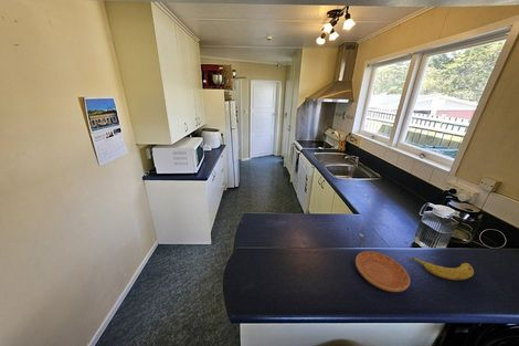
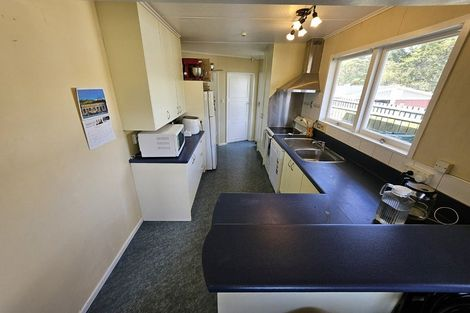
- fruit [409,256,475,281]
- saucer [354,250,411,293]
